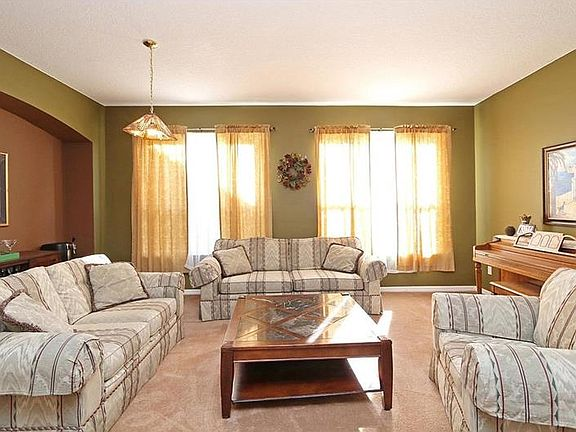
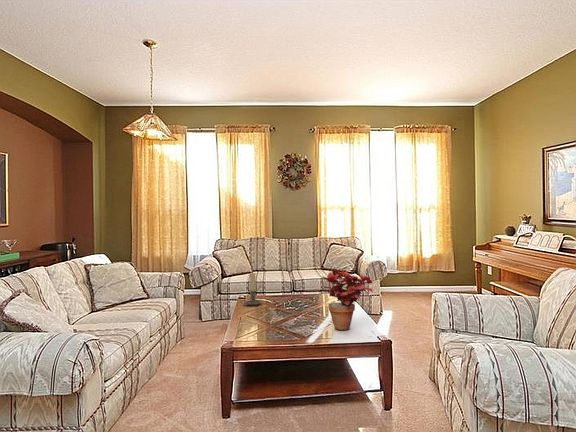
+ potted plant [321,268,374,331]
+ candle holder [240,272,263,307]
